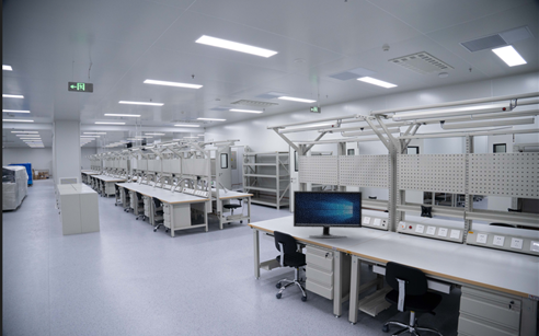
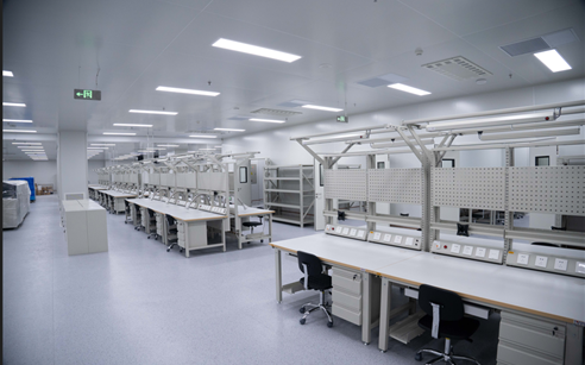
- computer monitor [293,189,363,239]
